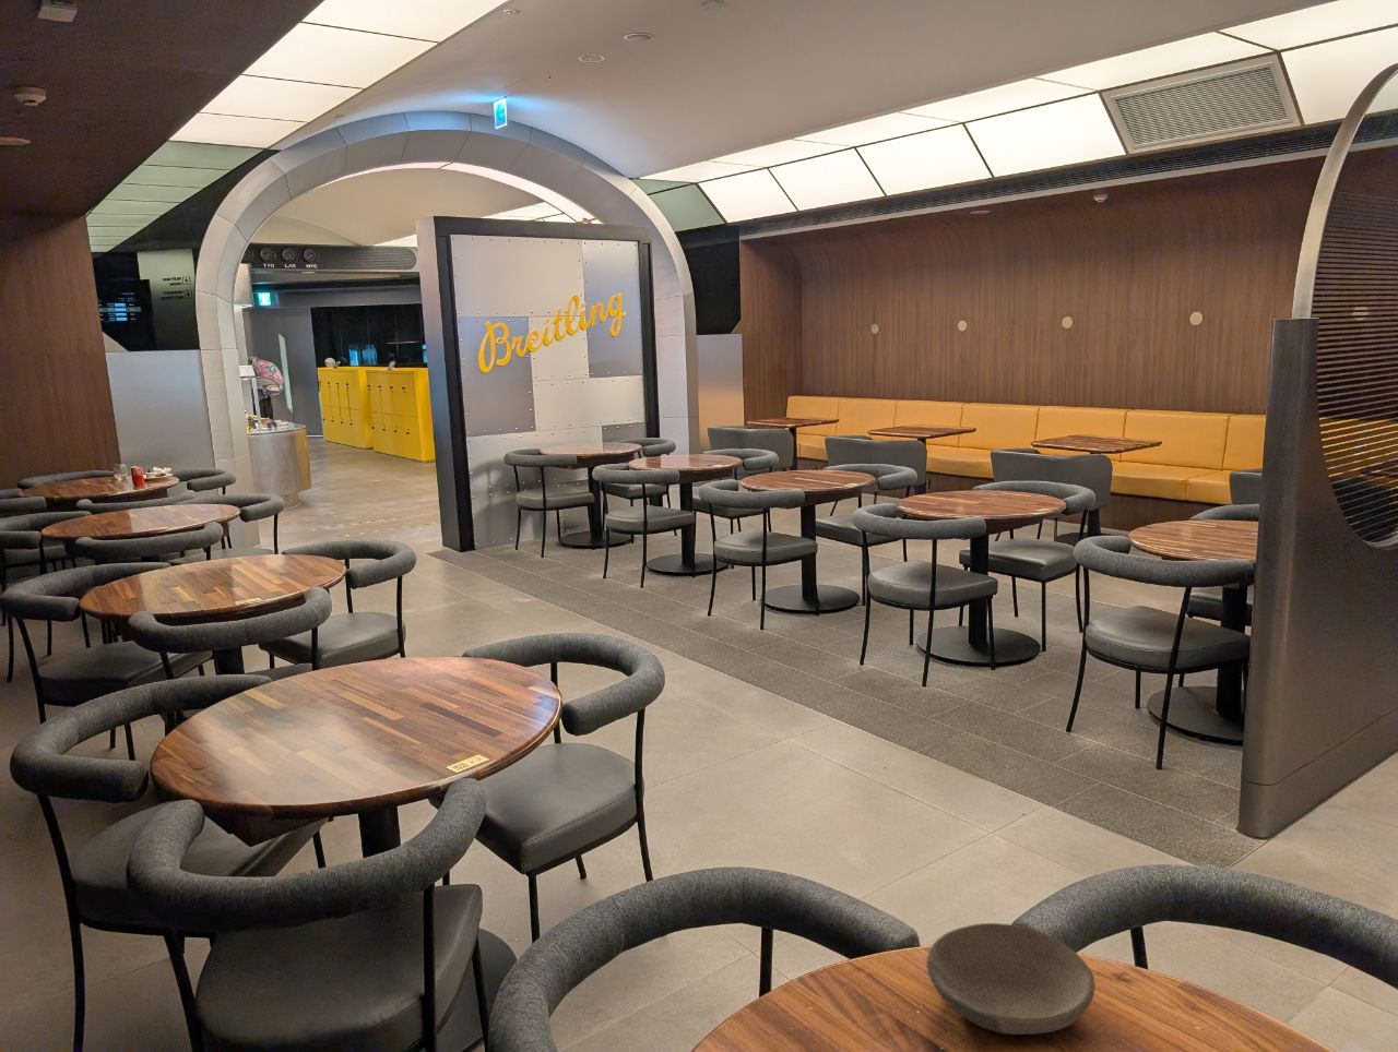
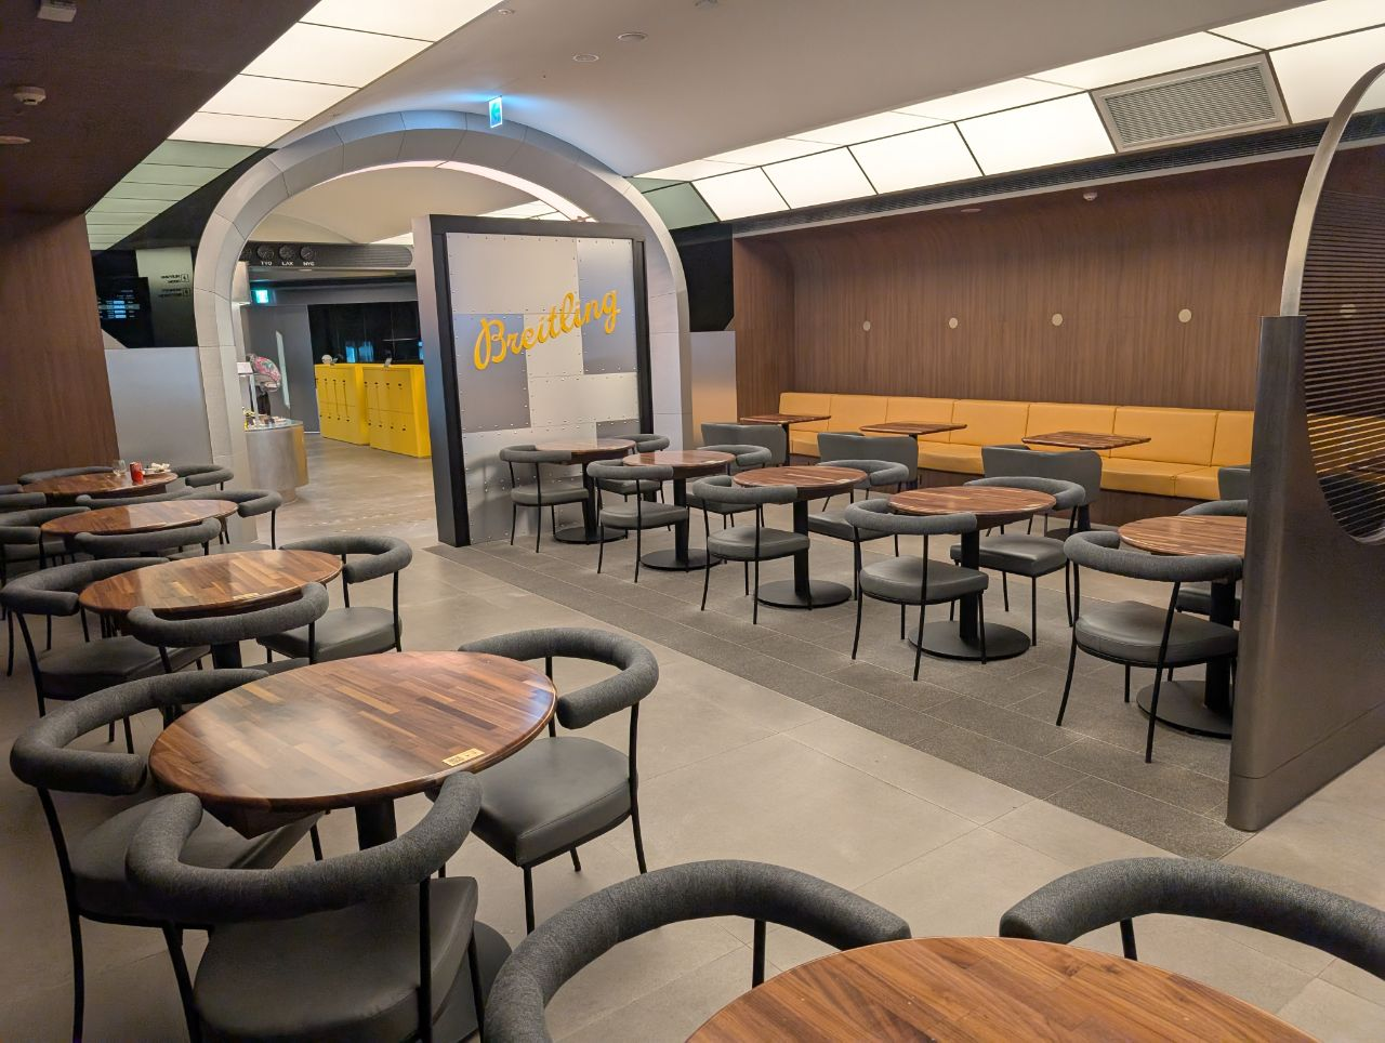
- bowl [925,922,1096,1035]
